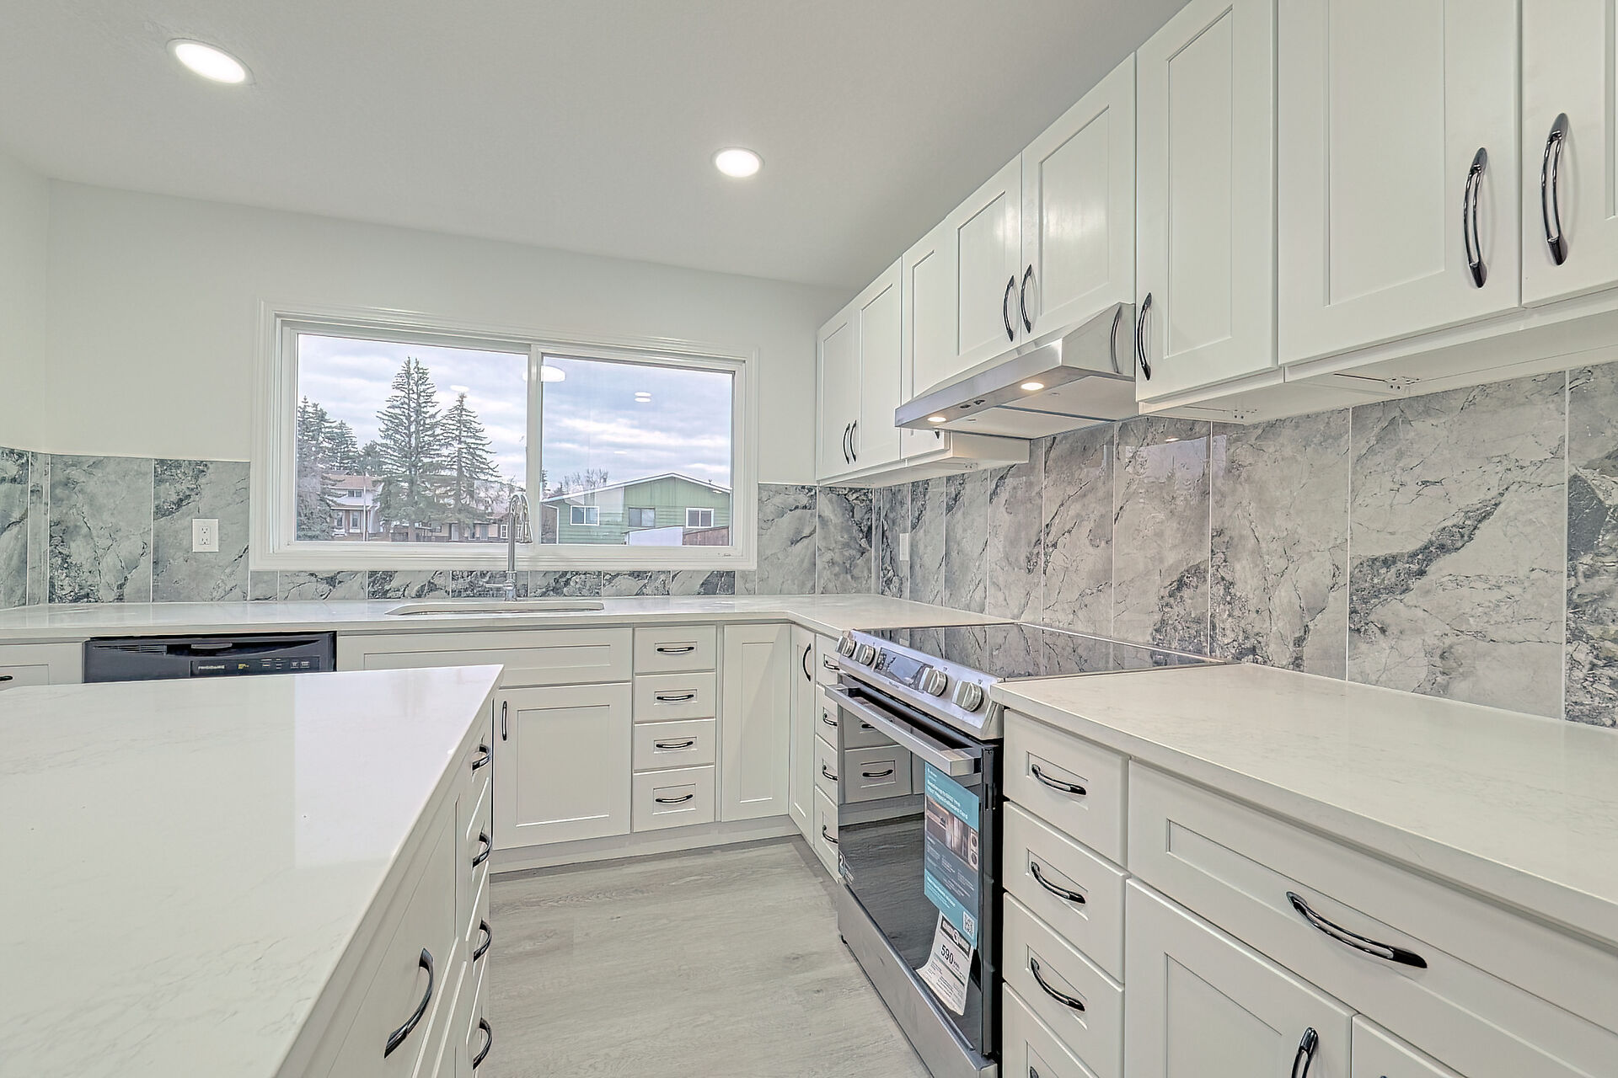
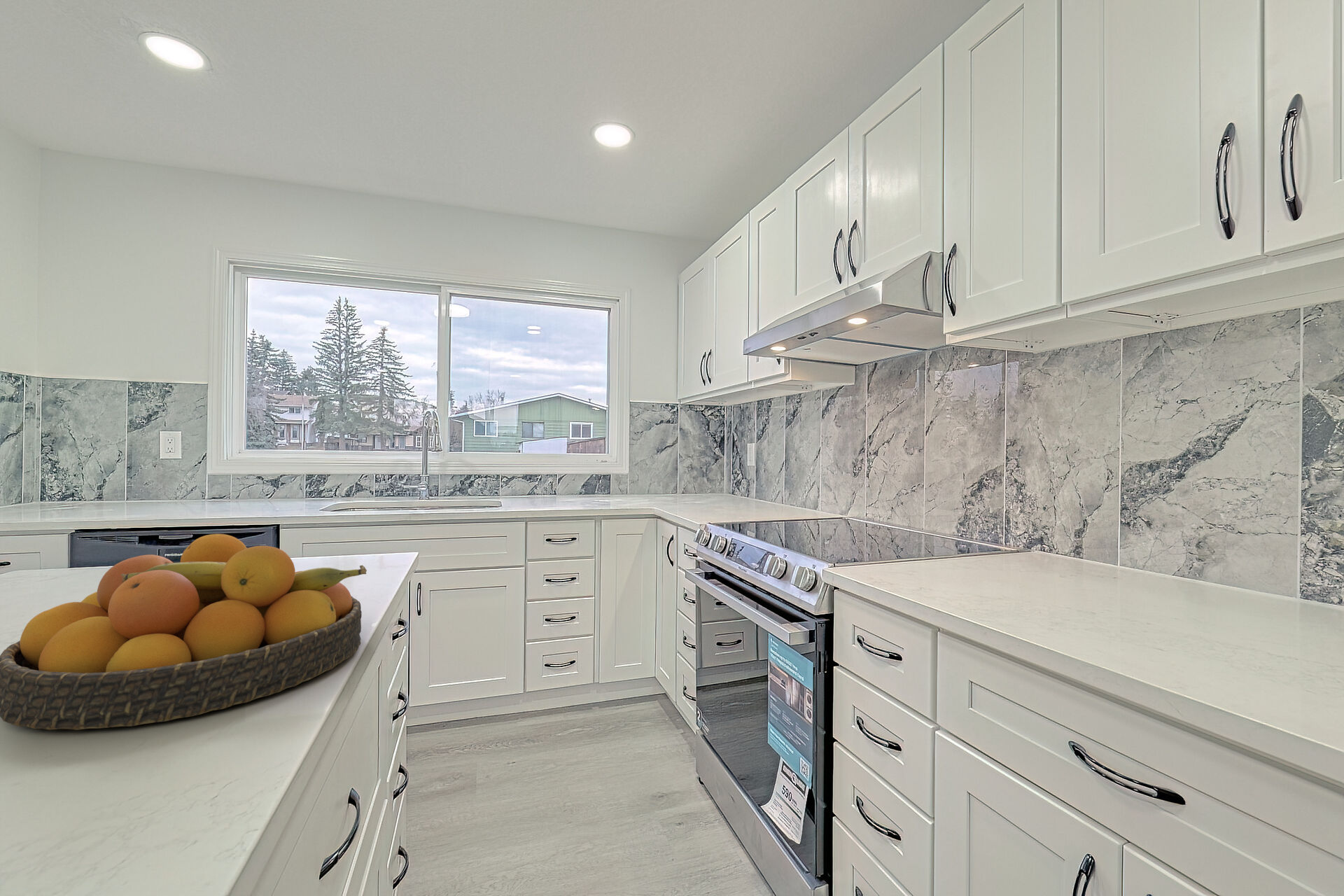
+ fruit bowl [0,533,367,731]
